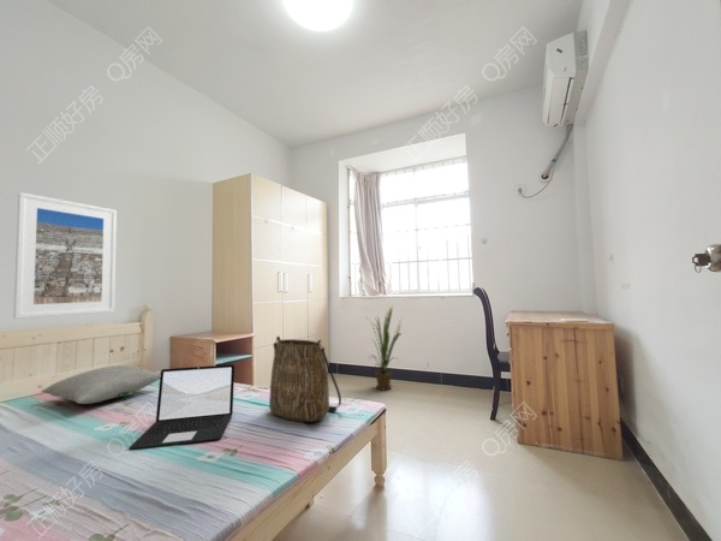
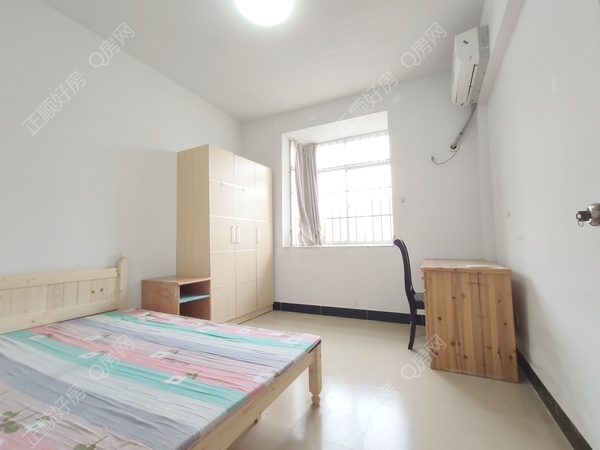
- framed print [12,191,118,320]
- laptop [129,363,236,451]
- tote bag [268,335,342,423]
- pillow [40,364,161,405]
- house plant [367,304,403,391]
